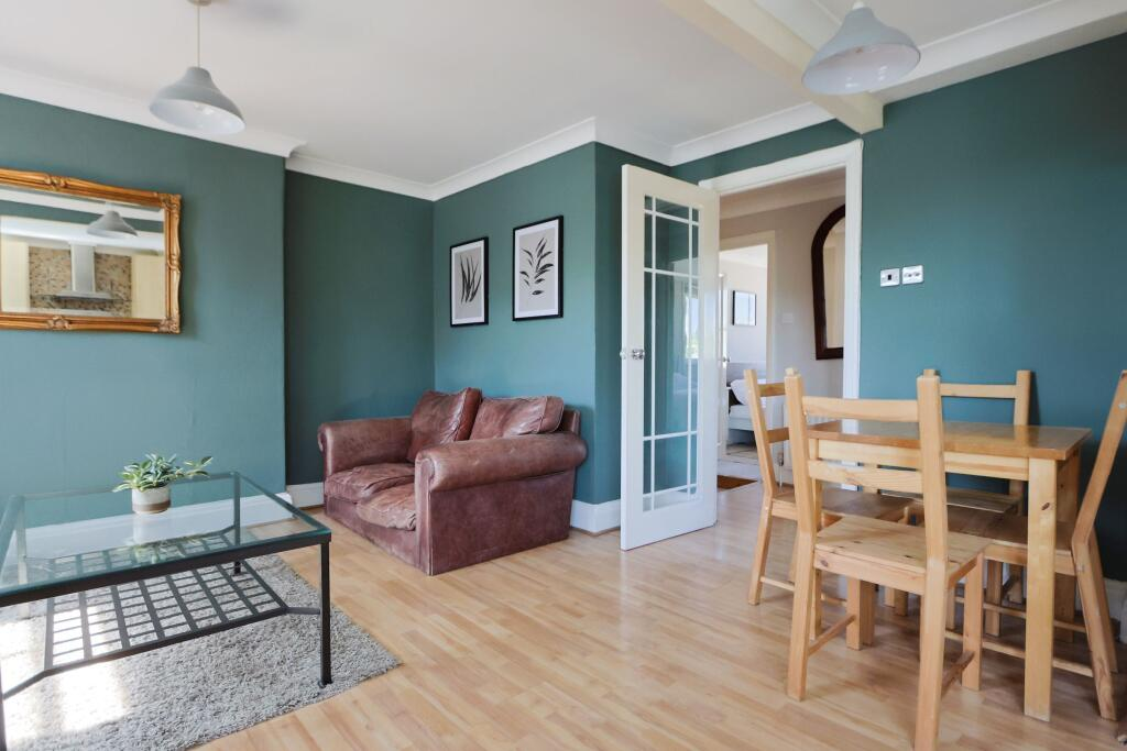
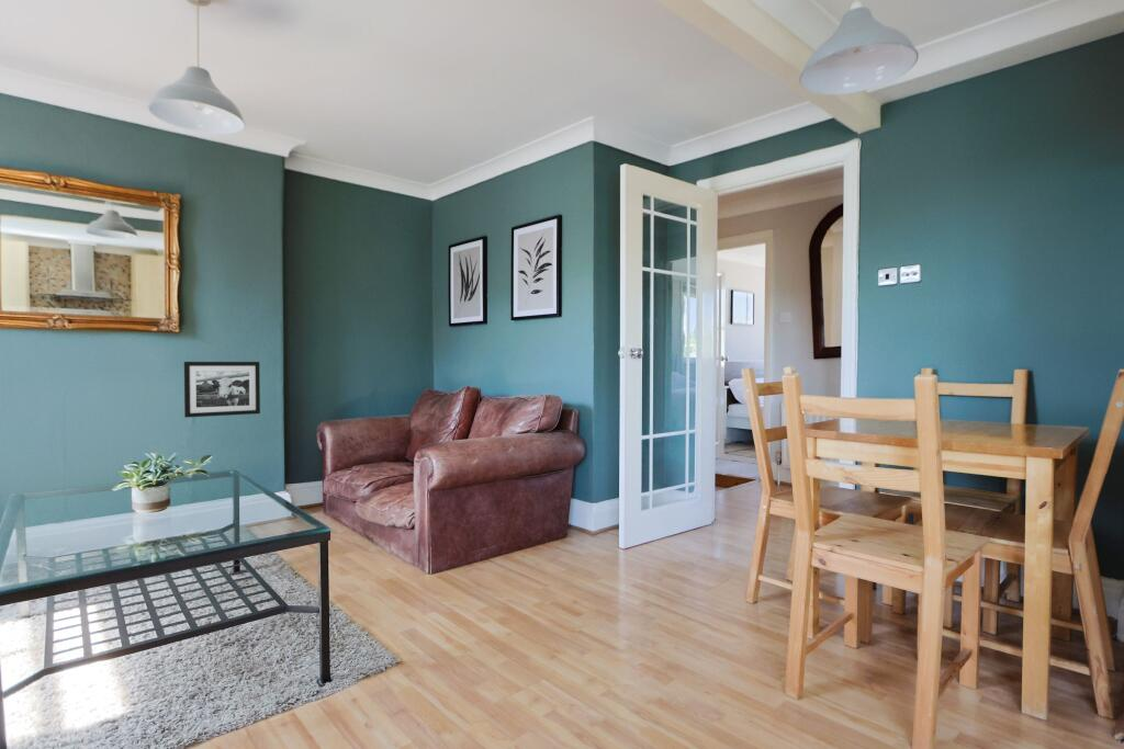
+ picture frame [183,361,261,419]
